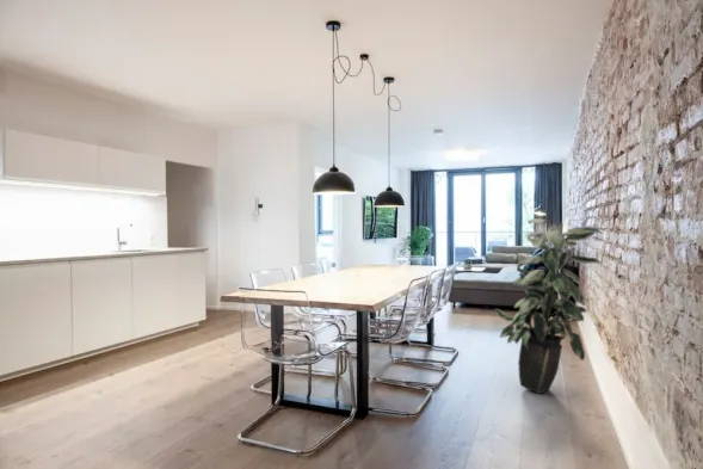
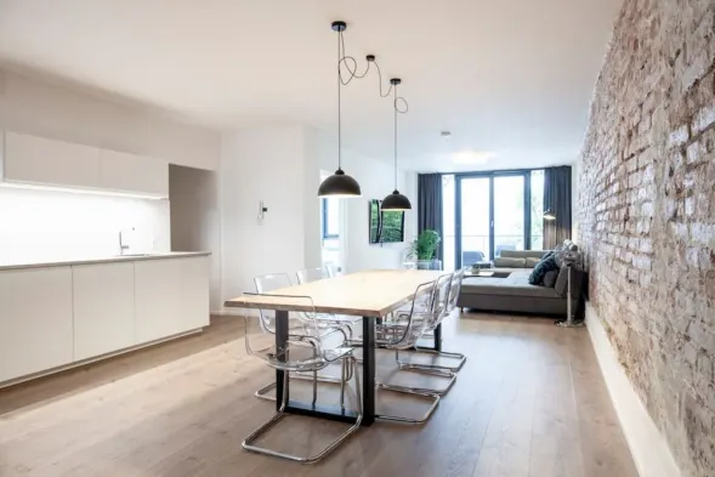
- indoor plant [494,217,604,395]
